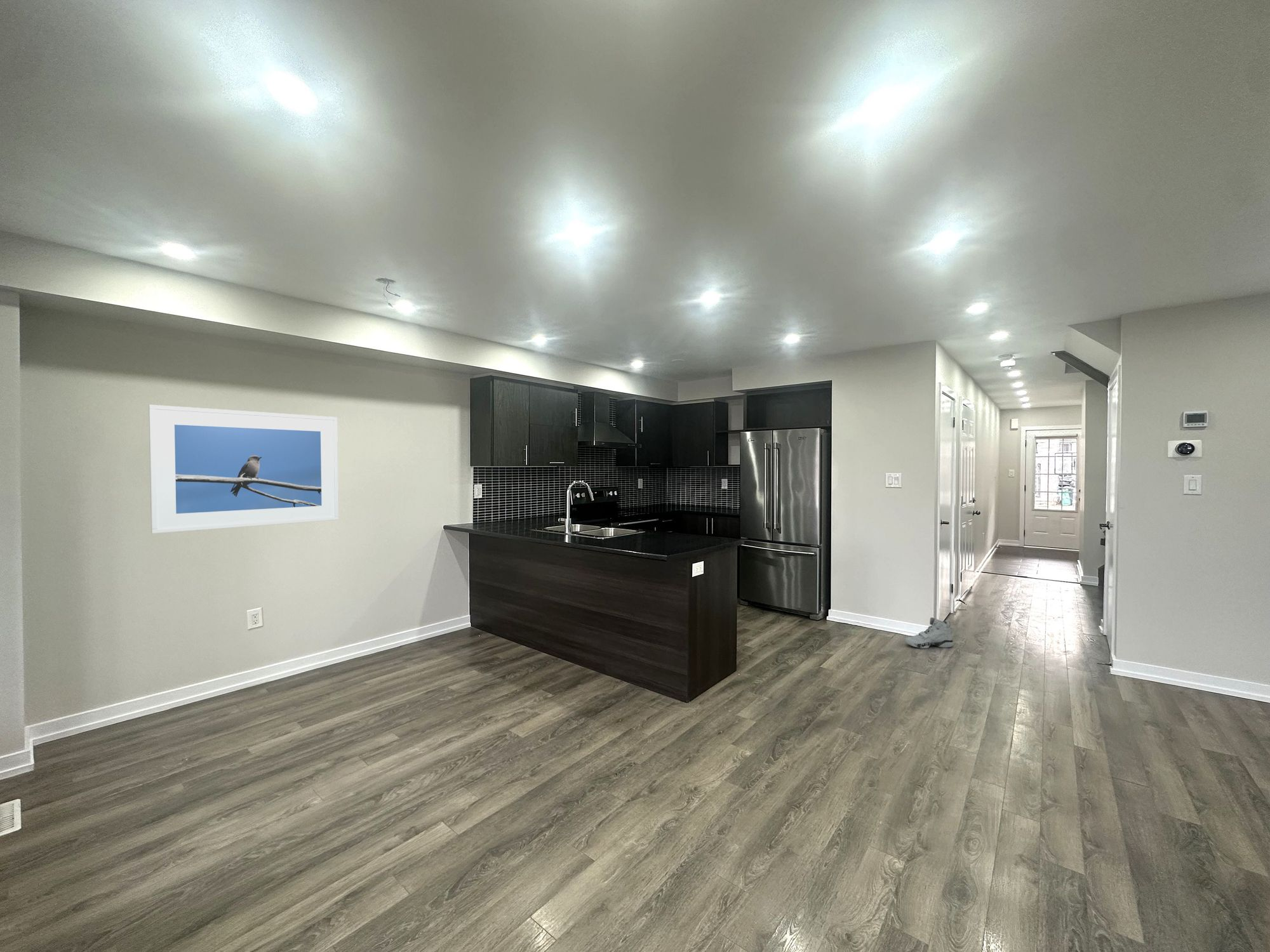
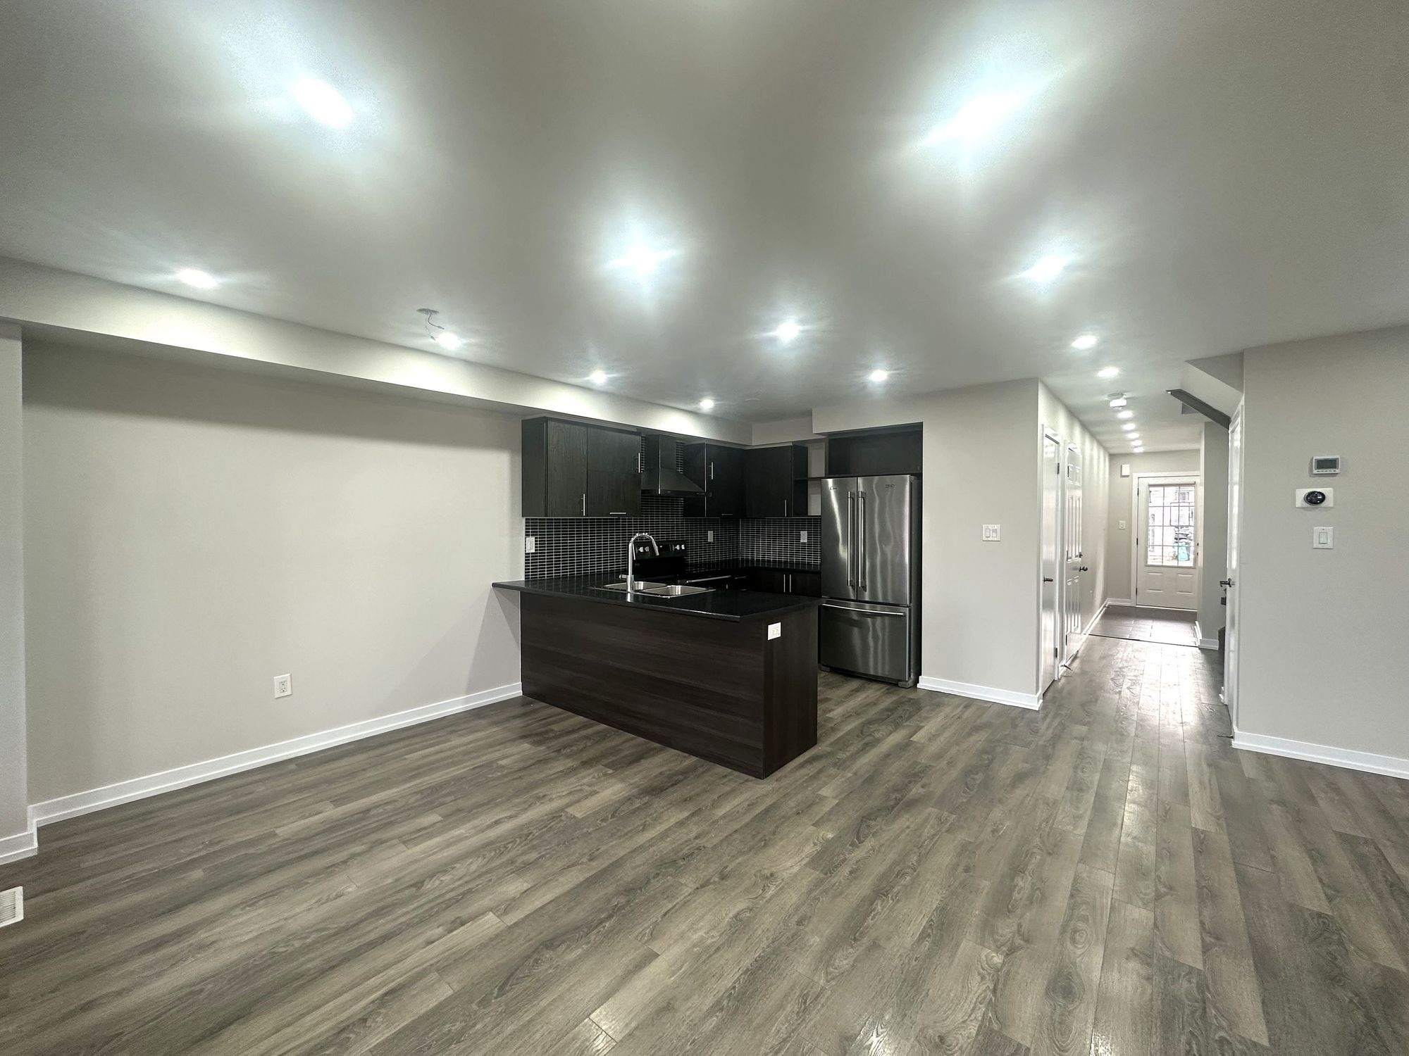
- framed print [148,404,339,534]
- sneaker [905,617,954,649]
